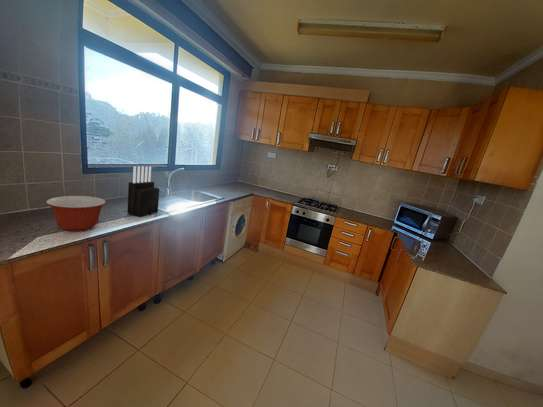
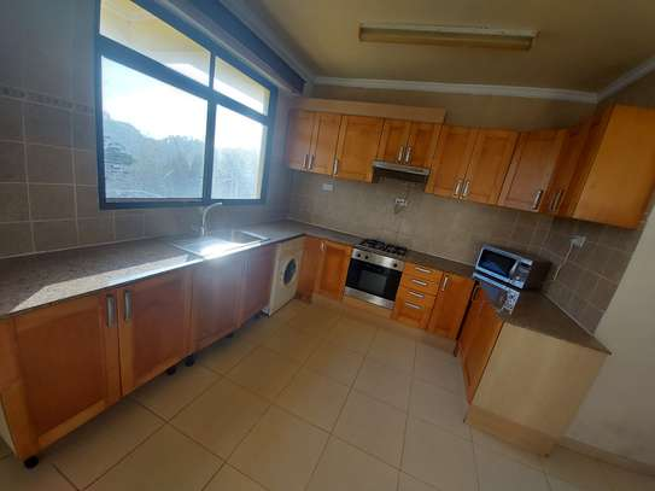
- knife block [126,165,160,218]
- mixing bowl [45,195,107,232]
